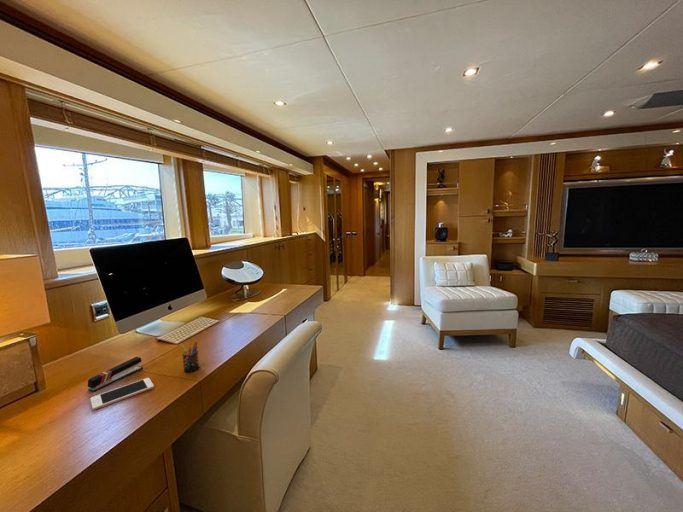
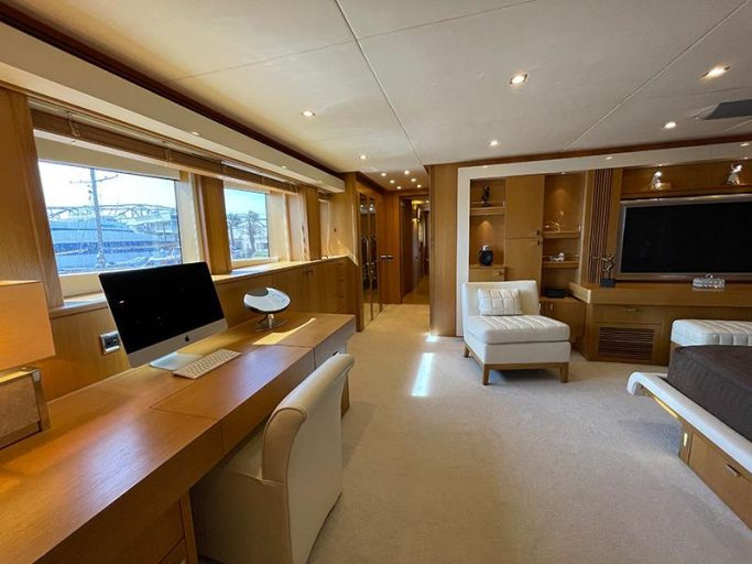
- pen holder [179,340,201,373]
- cell phone [89,377,155,411]
- stapler [87,356,144,393]
